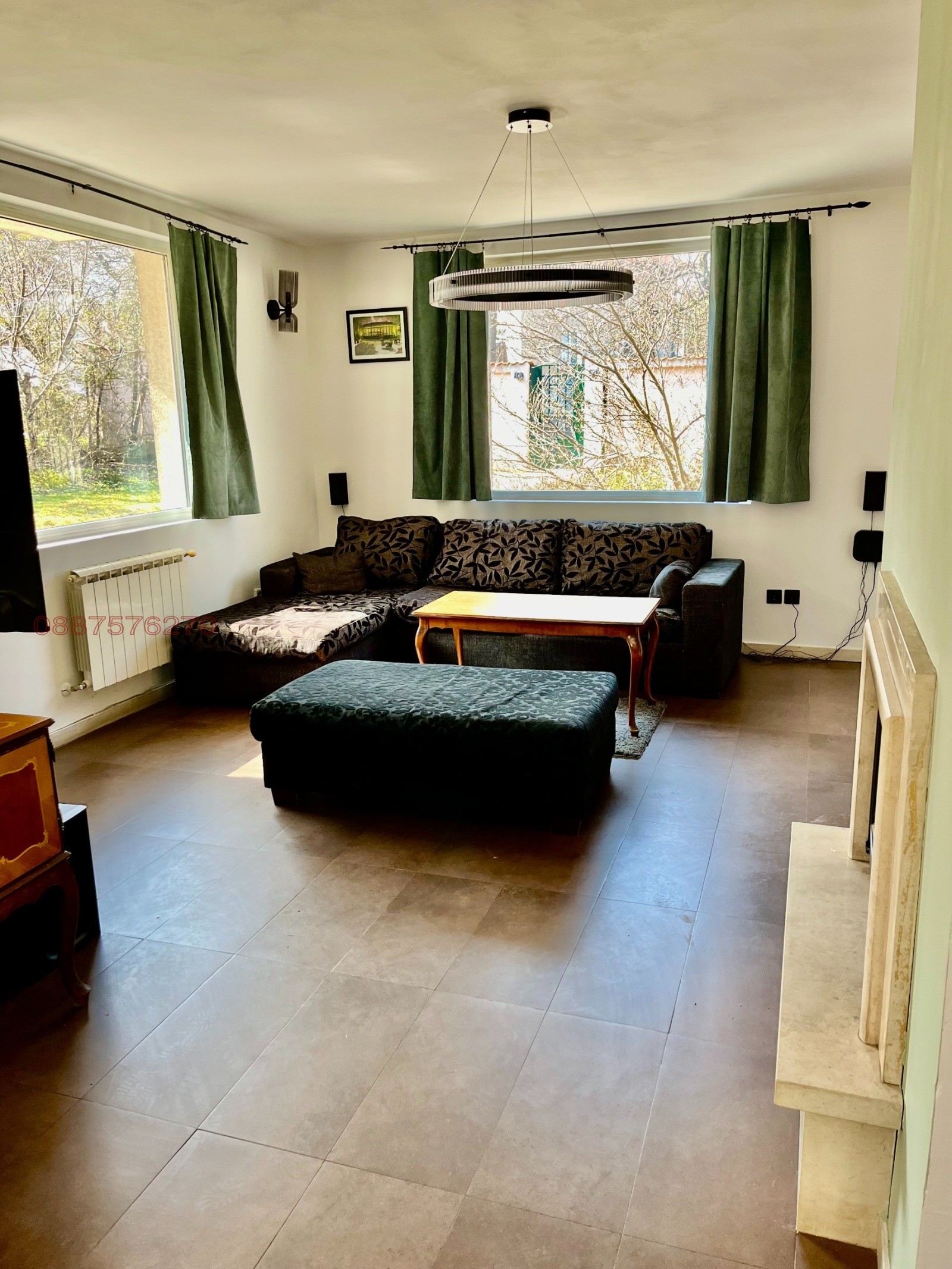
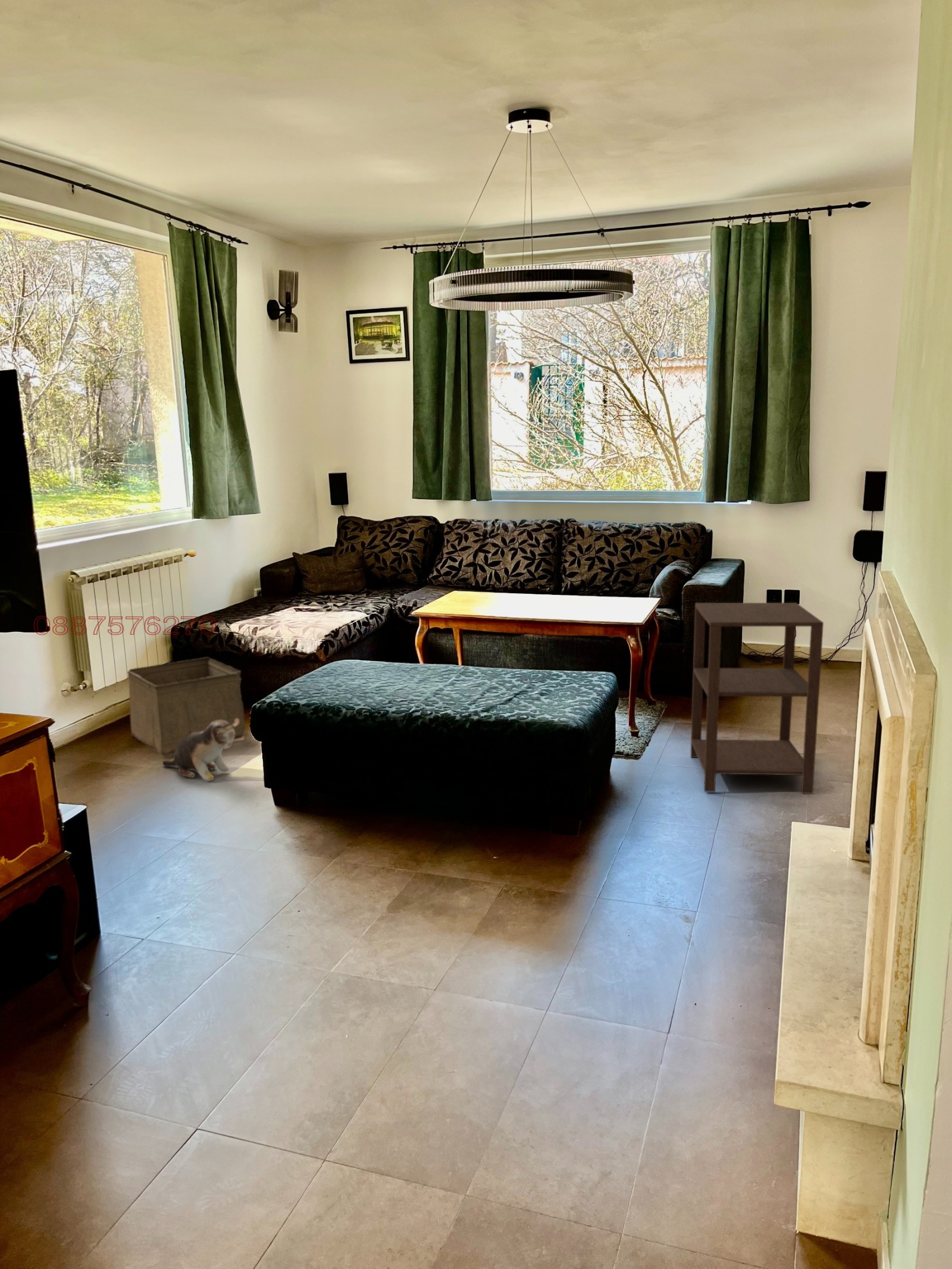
+ storage bin [127,657,246,758]
+ plush toy [162,718,239,782]
+ side table [690,602,824,794]
